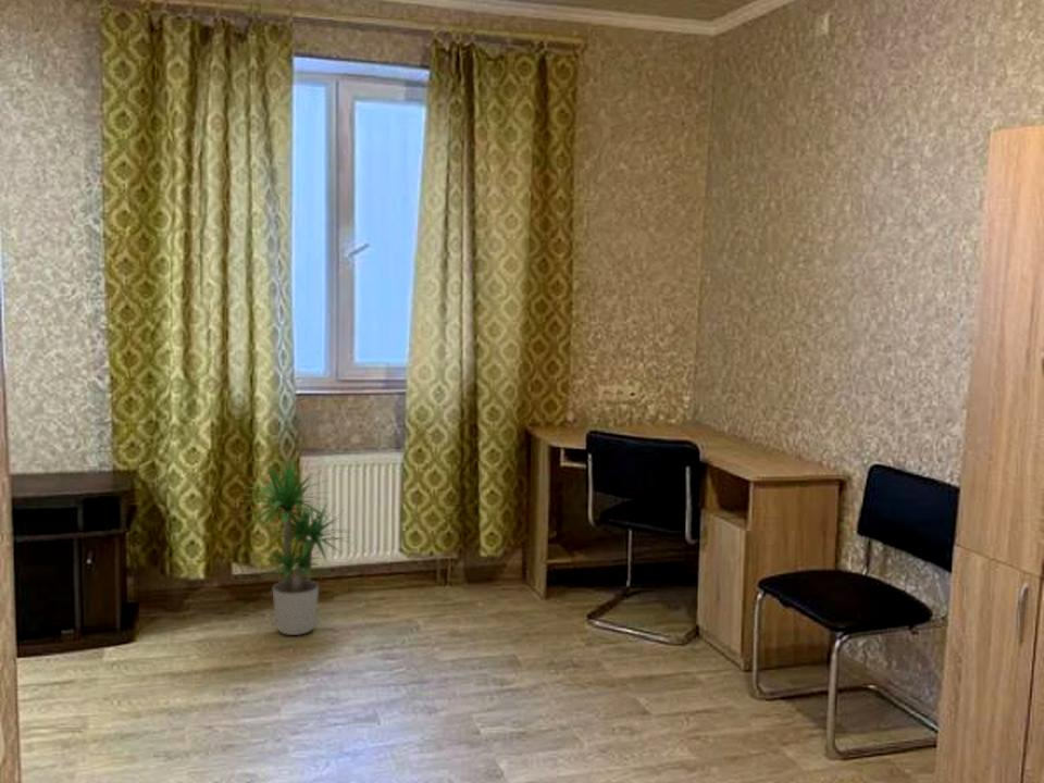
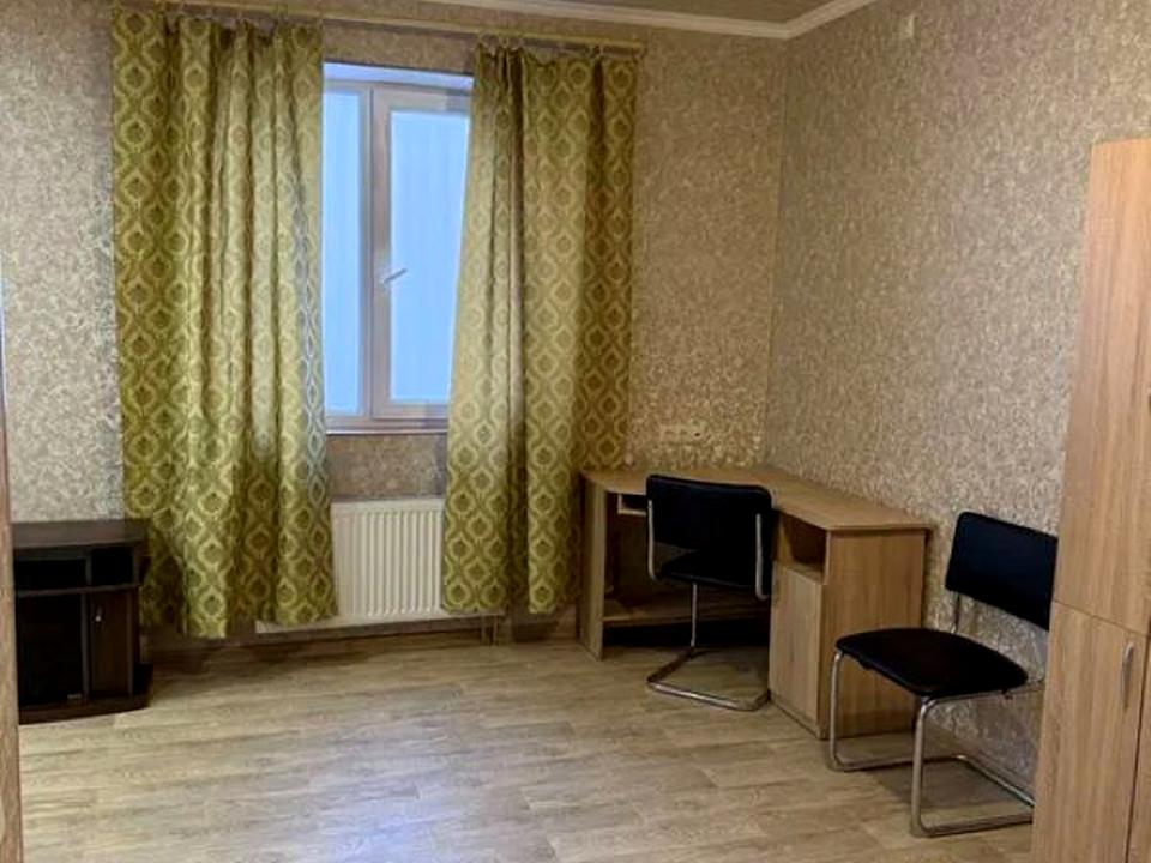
- potted plant [236,451,355,636]
